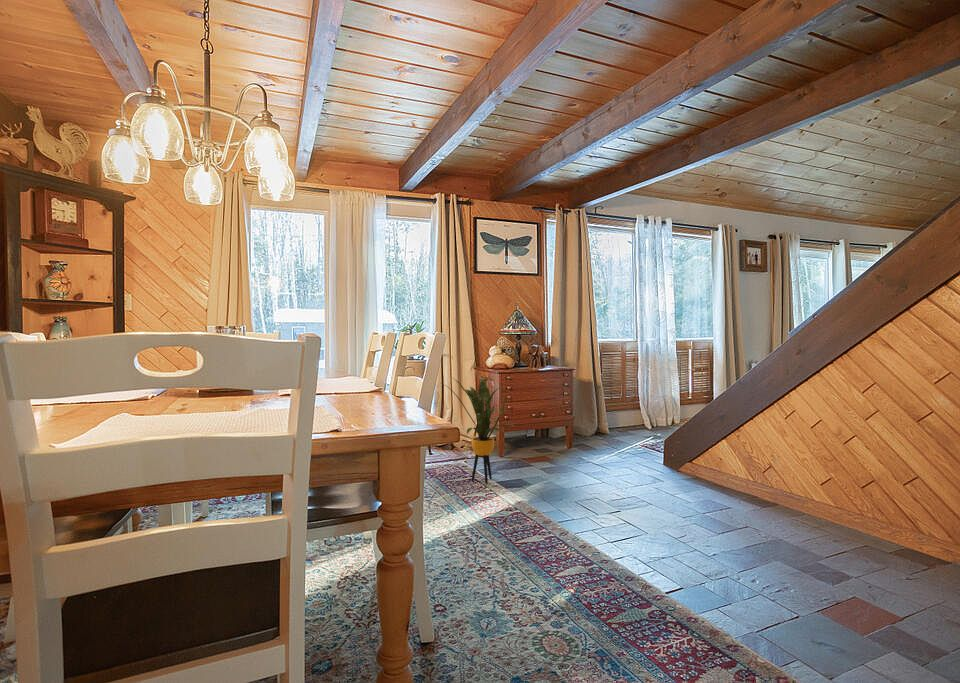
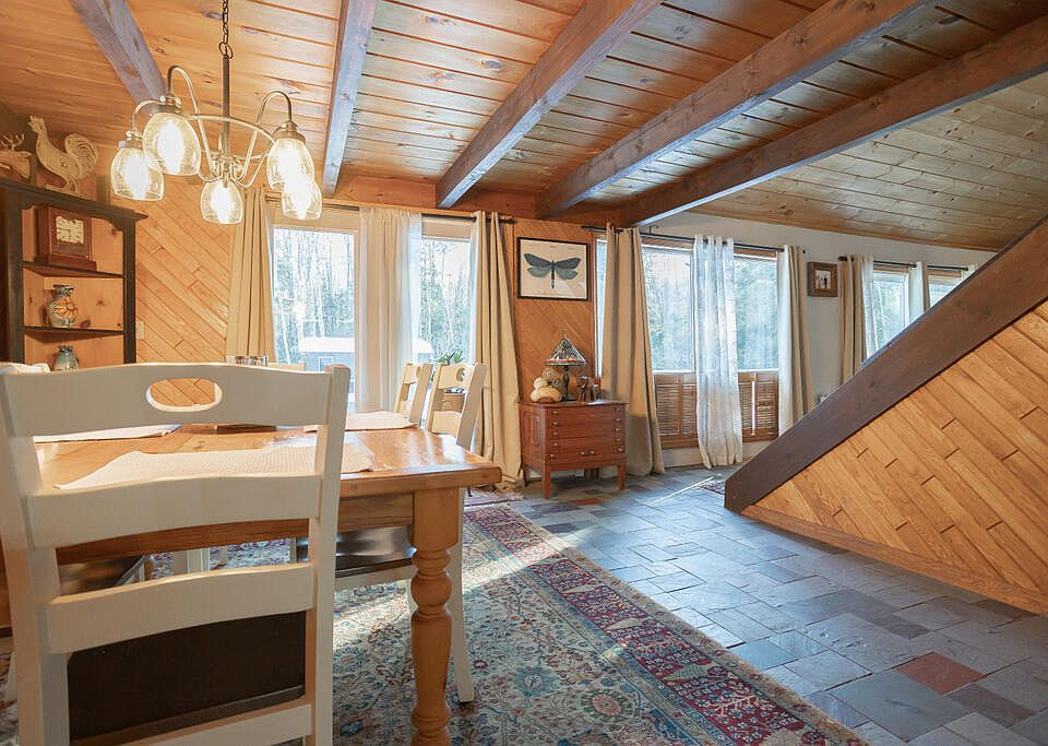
- house plant [439,374,516,485]
